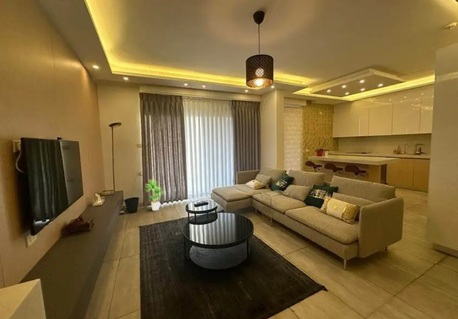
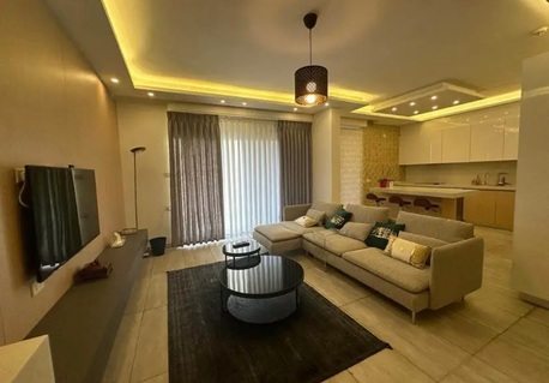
- potted plant [145,178,166,211]
